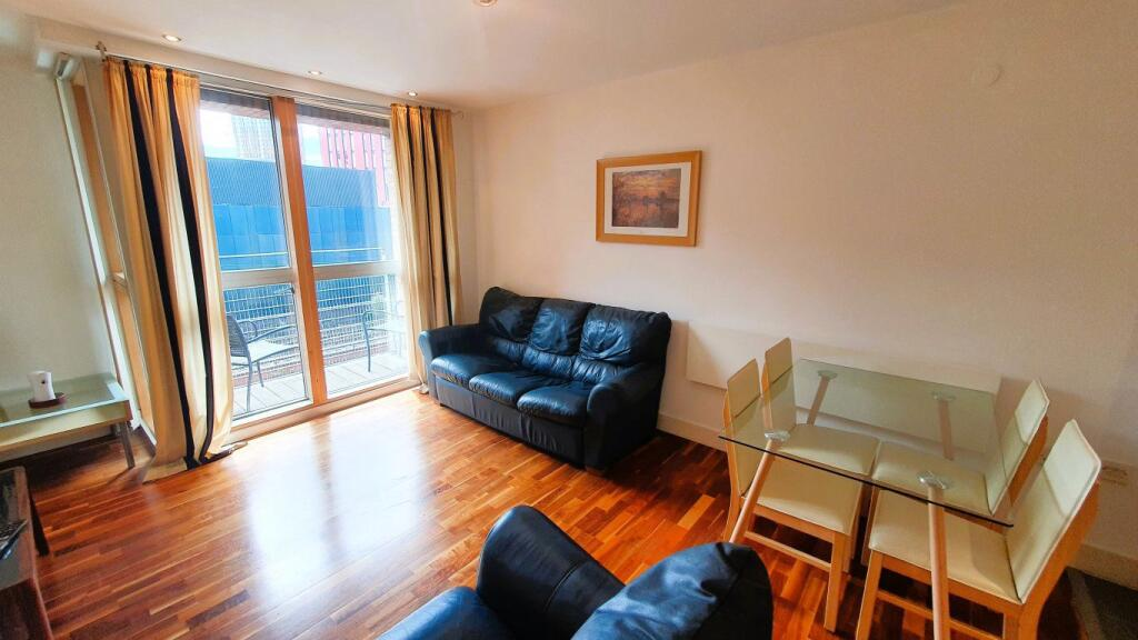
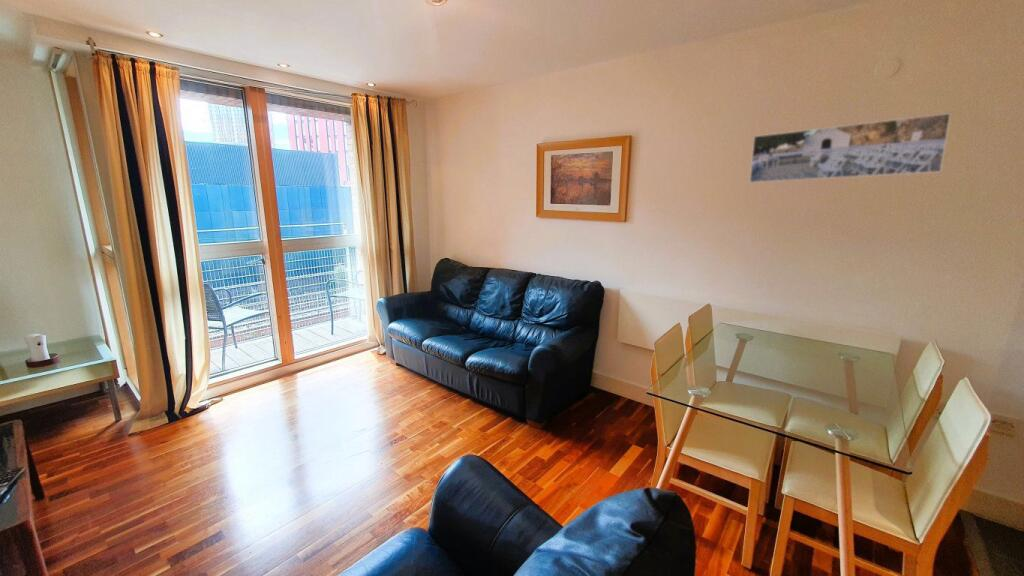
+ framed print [749,112,952,184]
